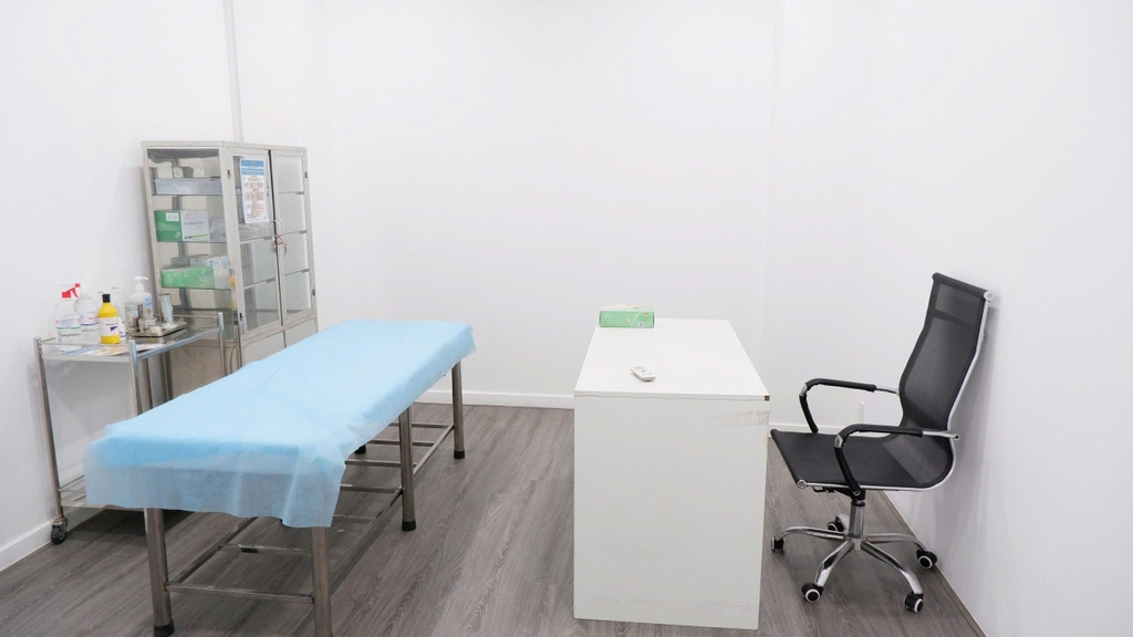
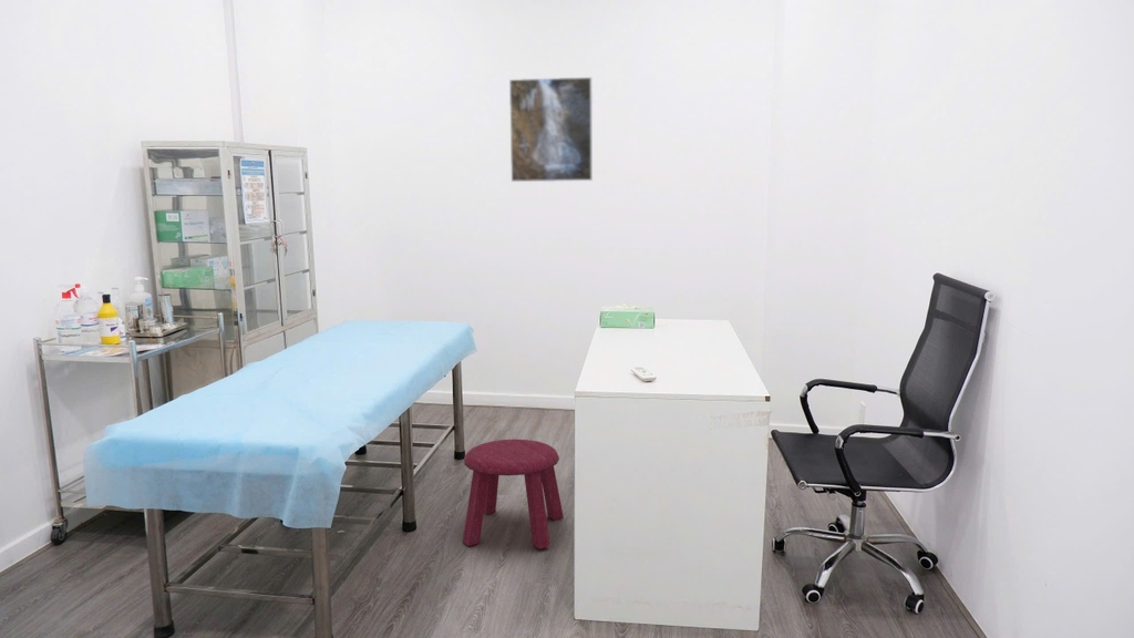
+ stool [462,439,565,550]
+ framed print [508,76,594,183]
